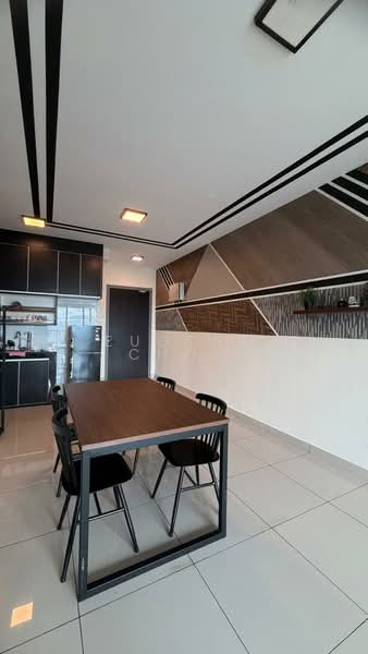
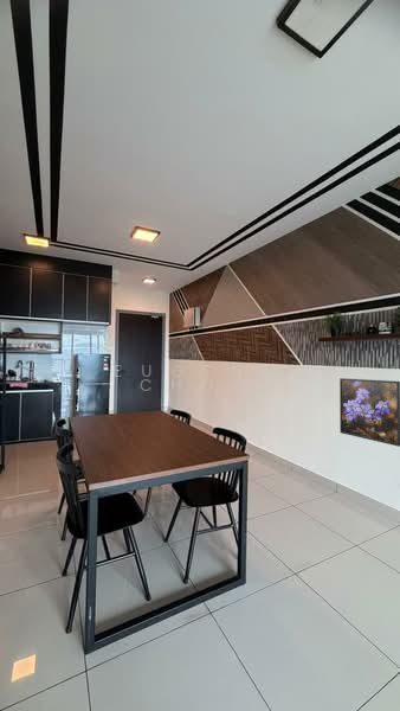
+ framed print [338,377,400,448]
